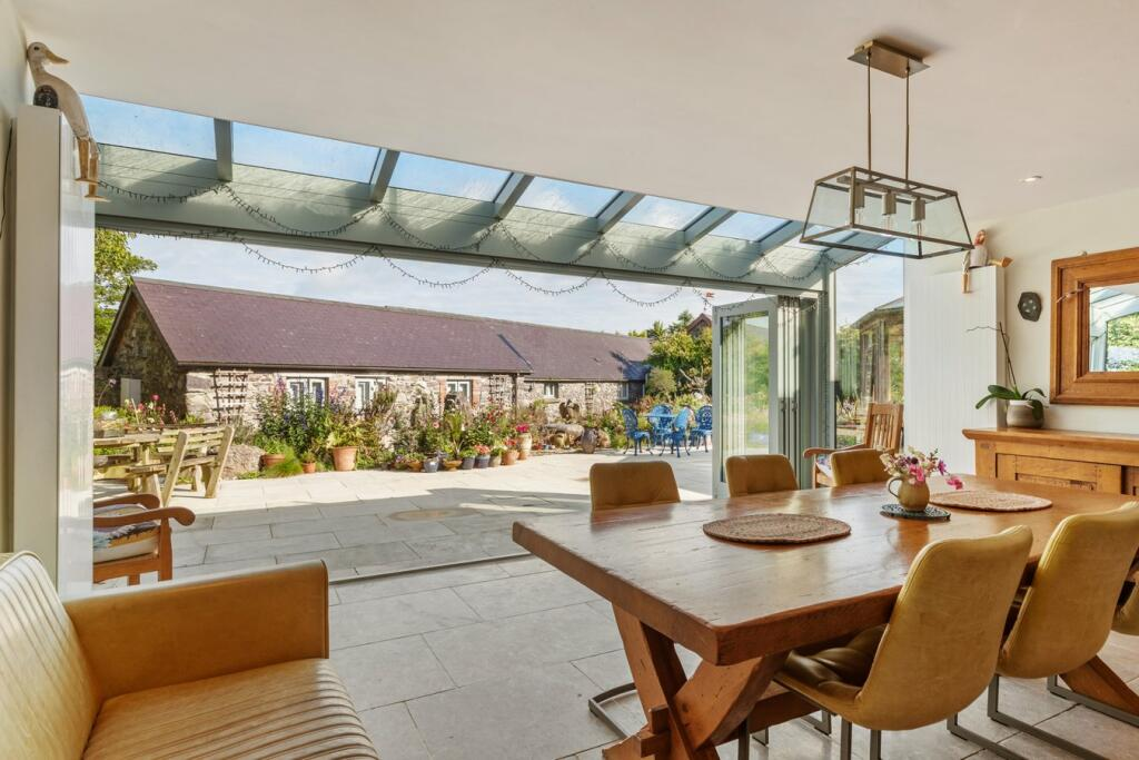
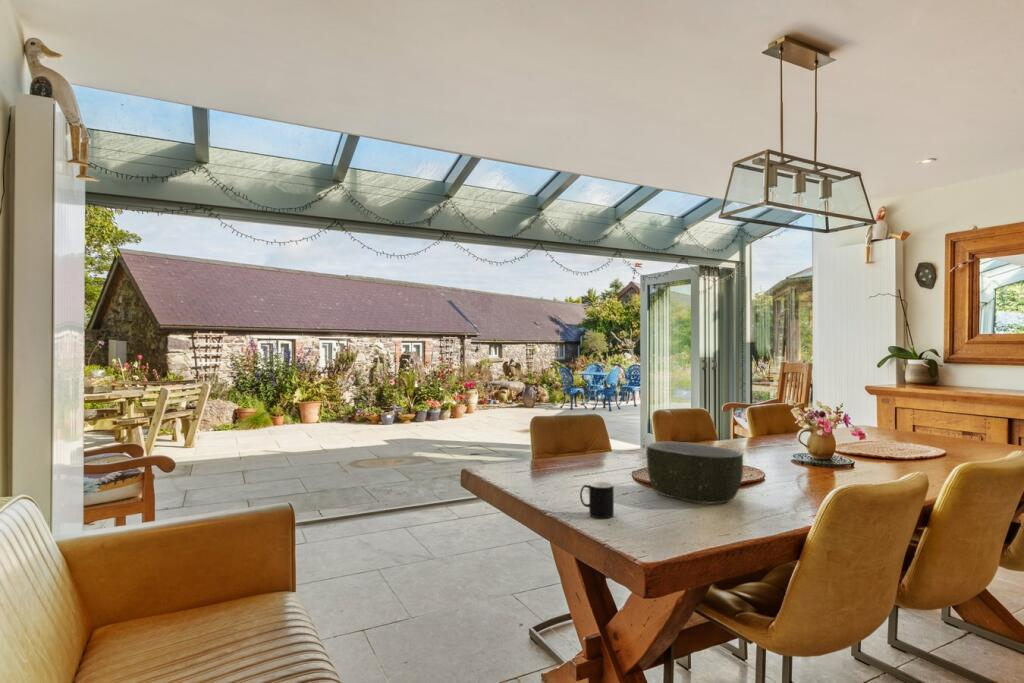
+ cup [579,481,615,519]
+ bowl [645,441,744,504]
